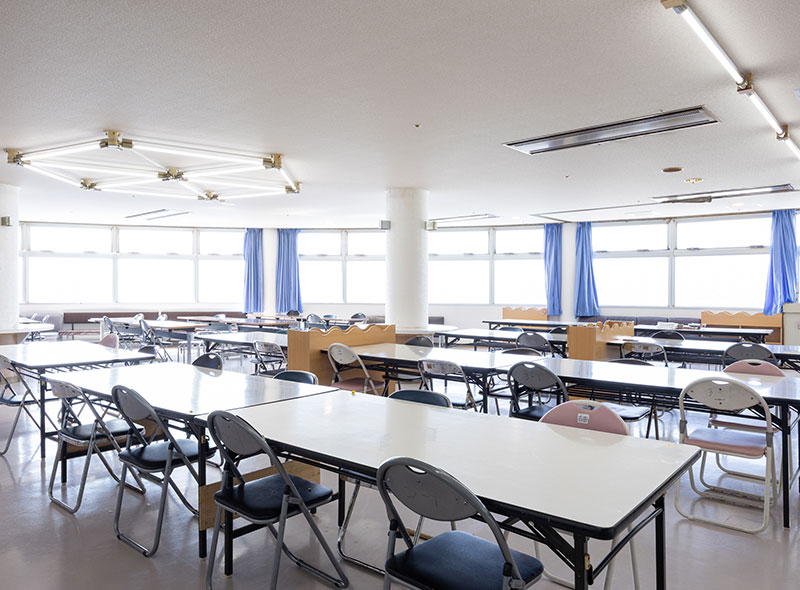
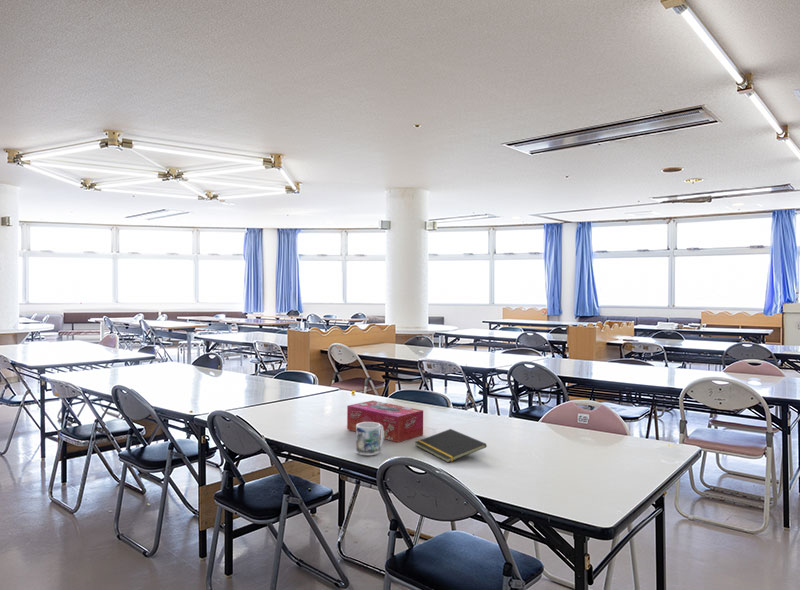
+ mug [355,422,384,456]
+ notepad [414,428,488,463]
+ tissue box [346,400,424,443]
